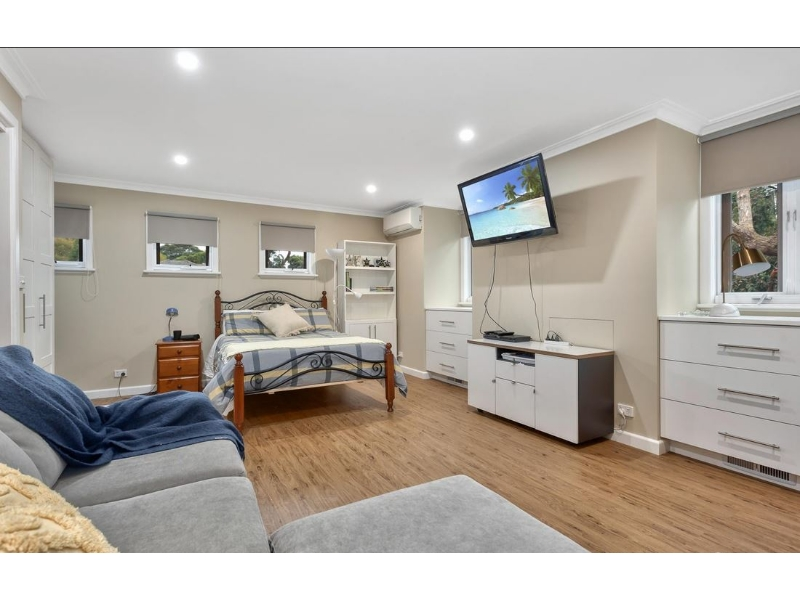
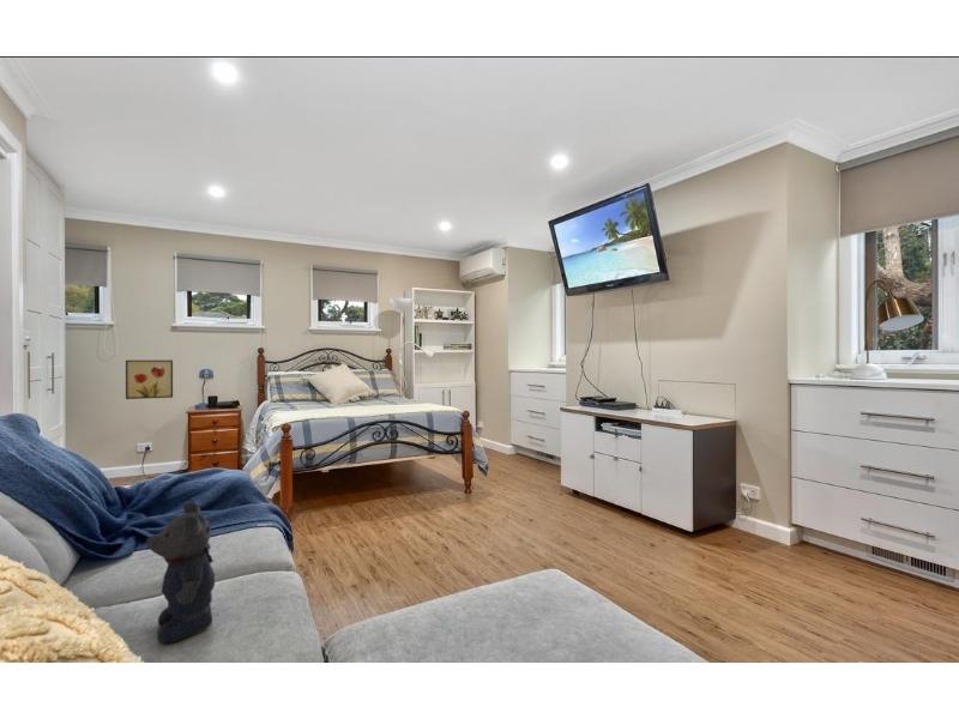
+ wall art [125,360,174,400]
+ bear [145,501,225,645]
